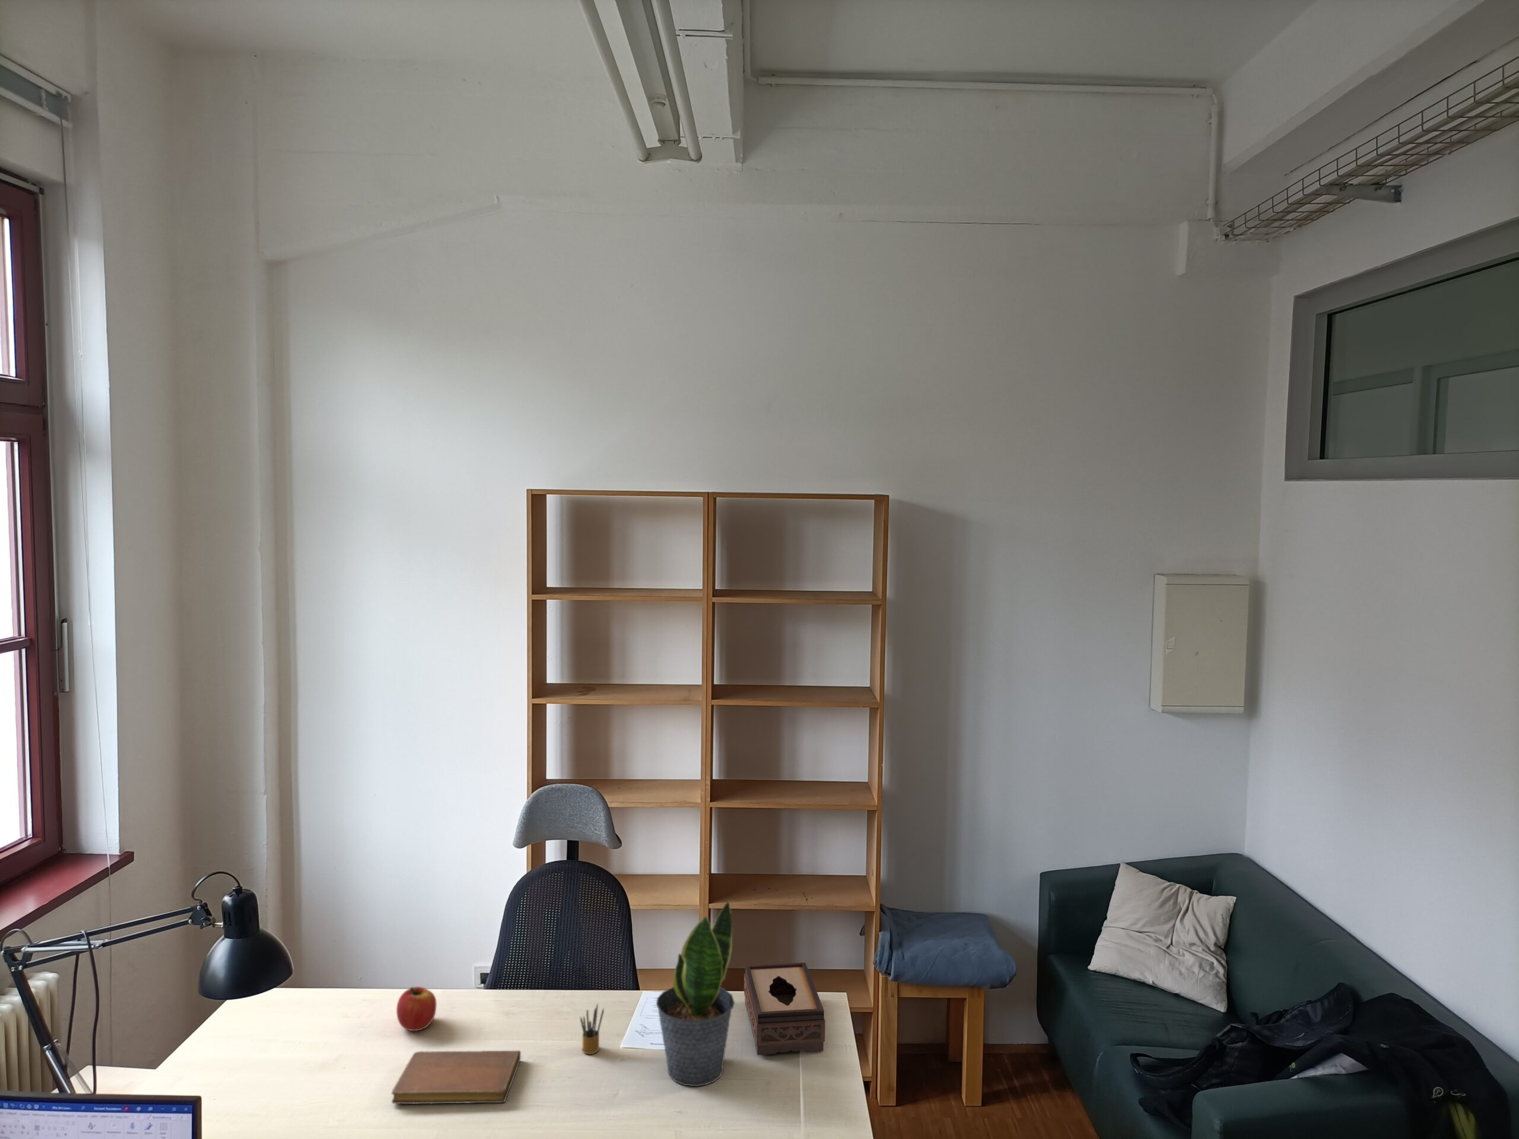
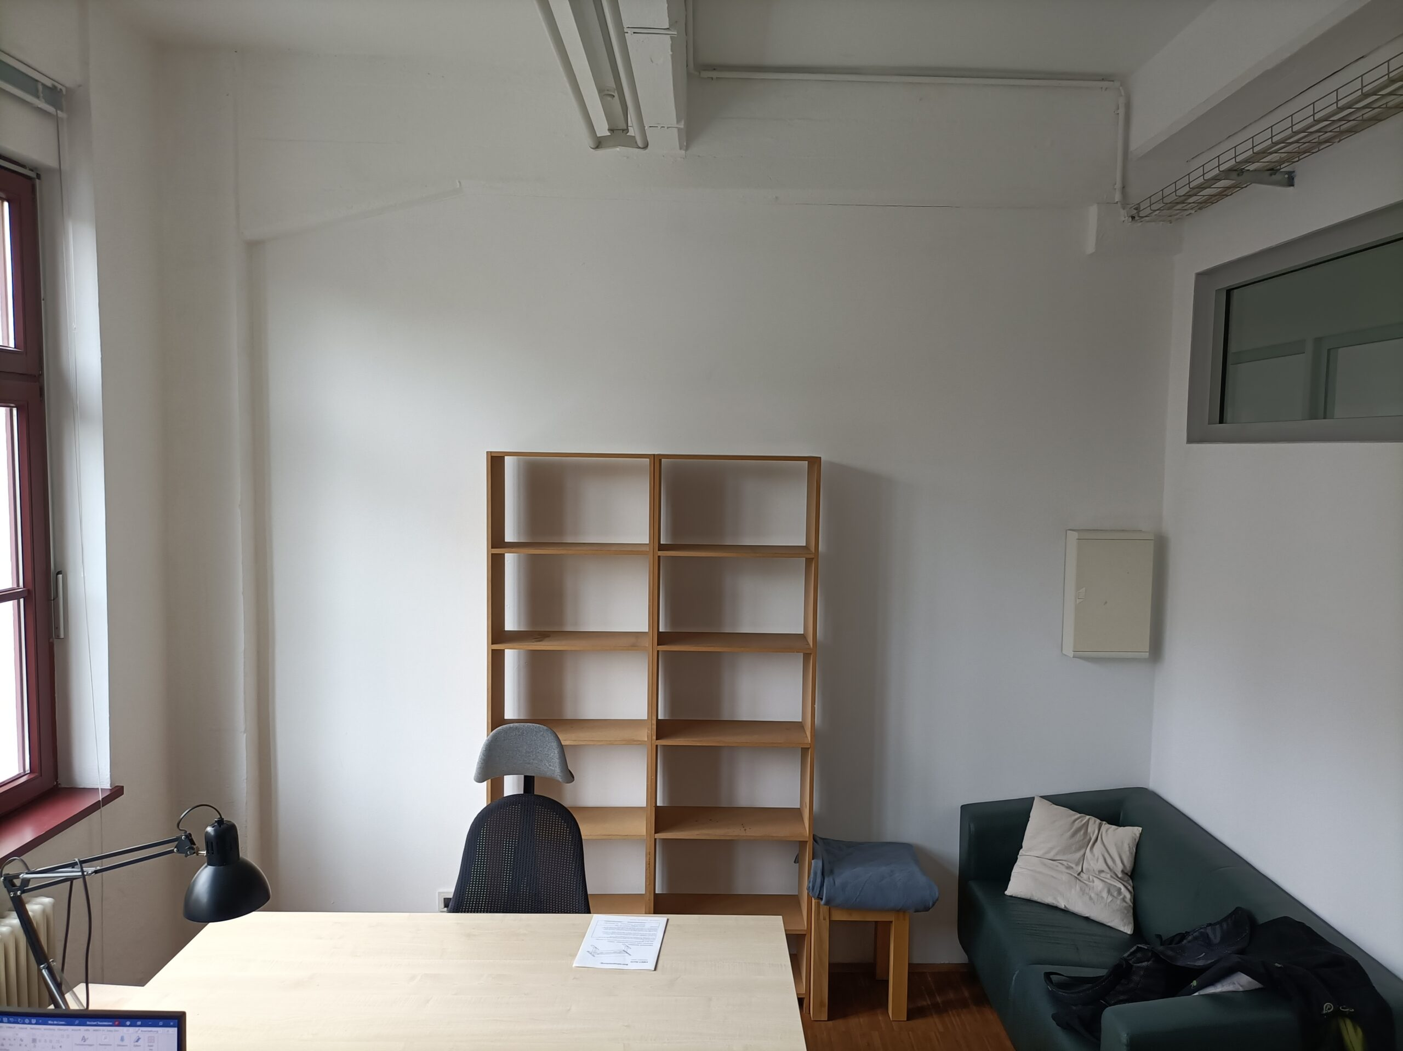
- apple [396,986,438,1031]
- potted plant [655,900,736,1086]
- pencil box [580,1003,605,1055]
- tissue box [744,962,826,1055]
- notebook [391,1050,521,1104]
